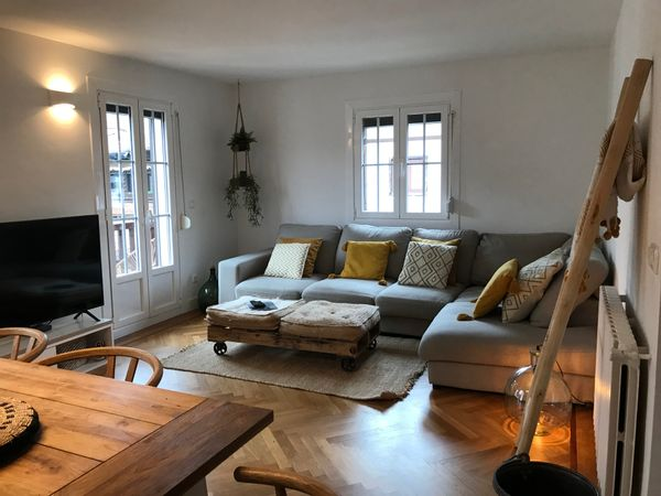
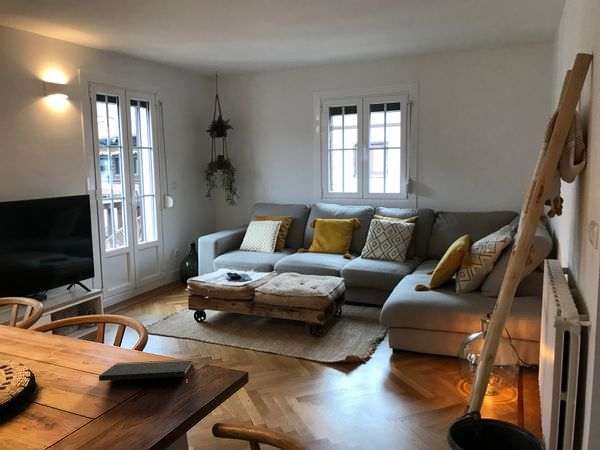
+ notepad [98,358,194,387]
